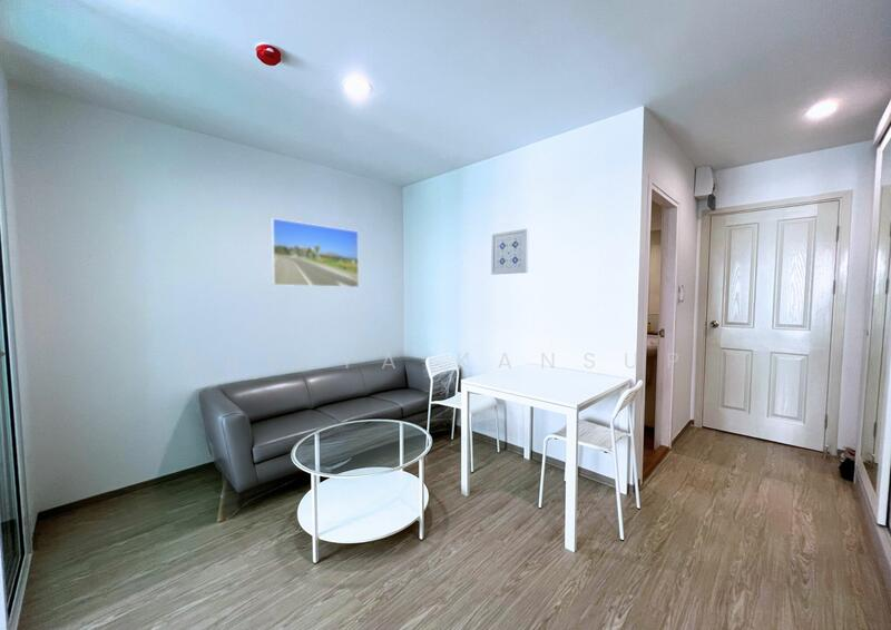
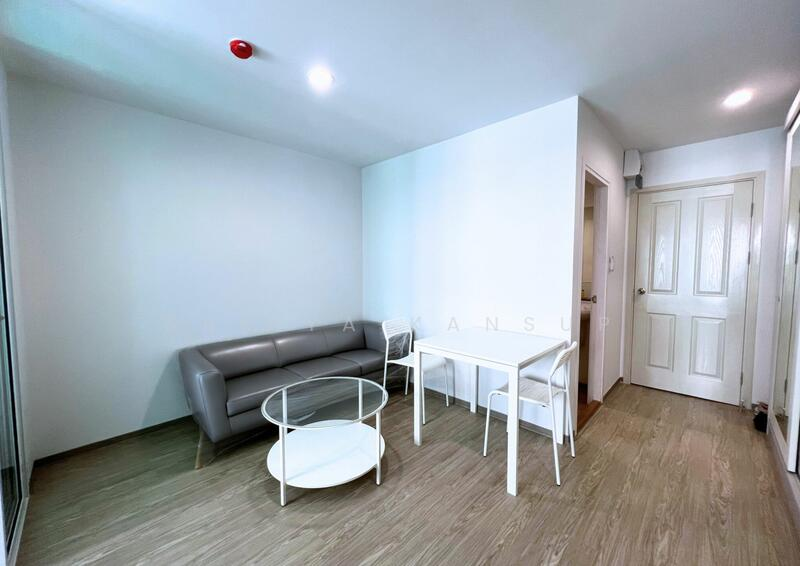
- wall art [490,228,530,276]
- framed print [271,217,360,288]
